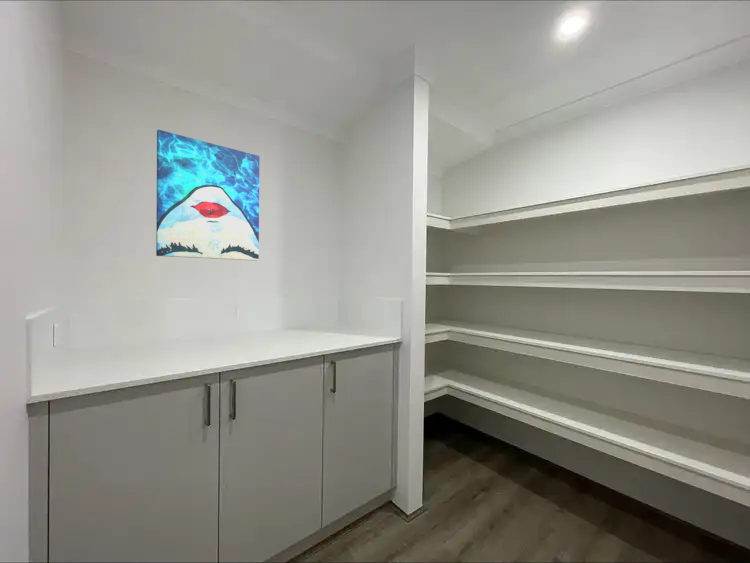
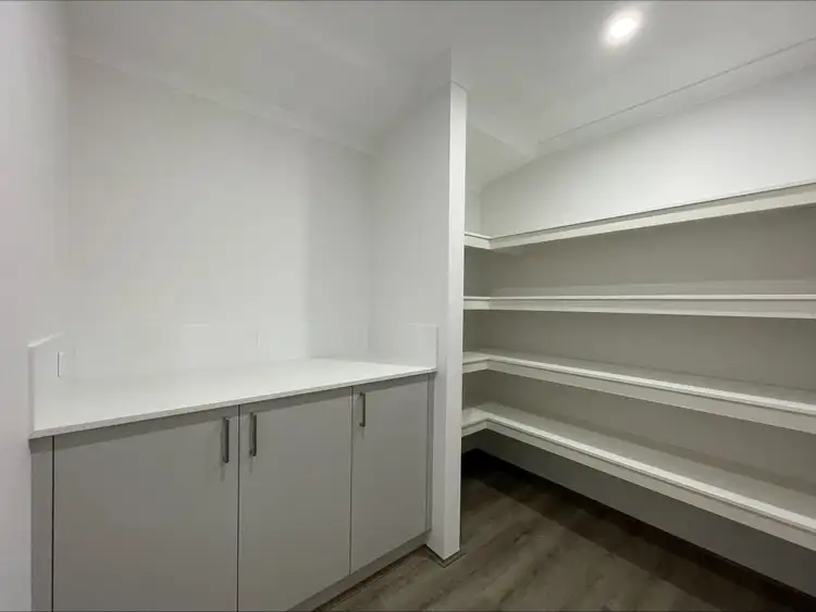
- wall art [155,129,260,262]
